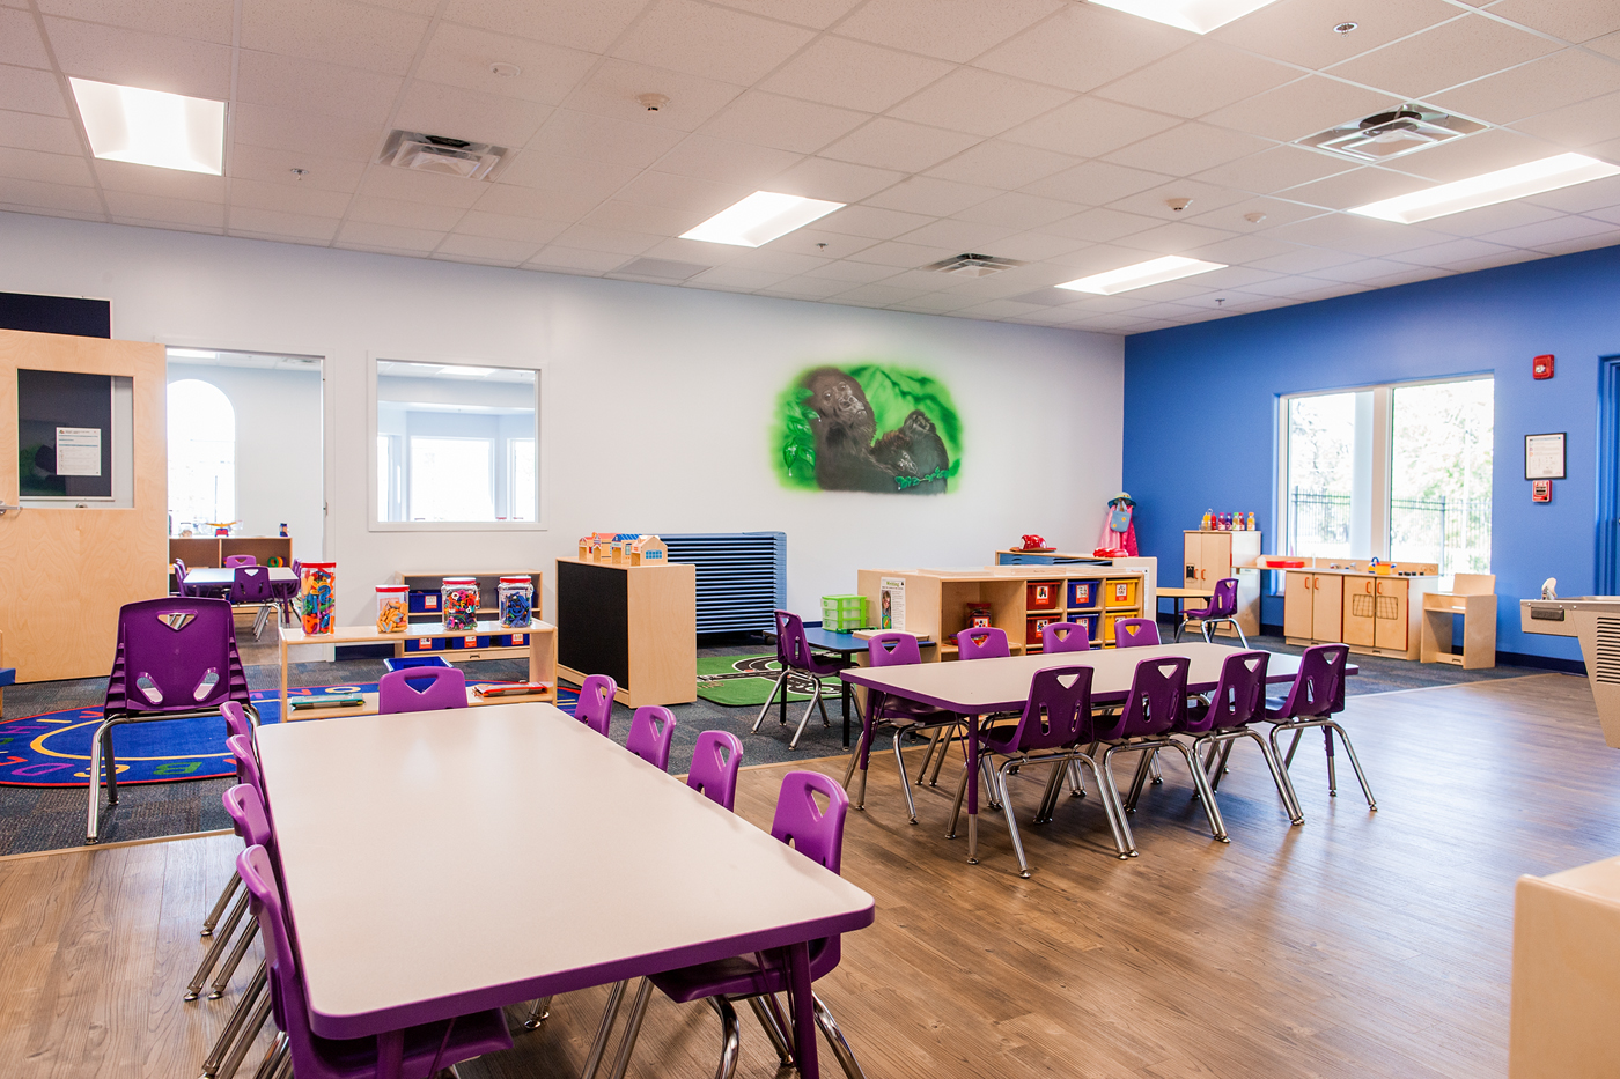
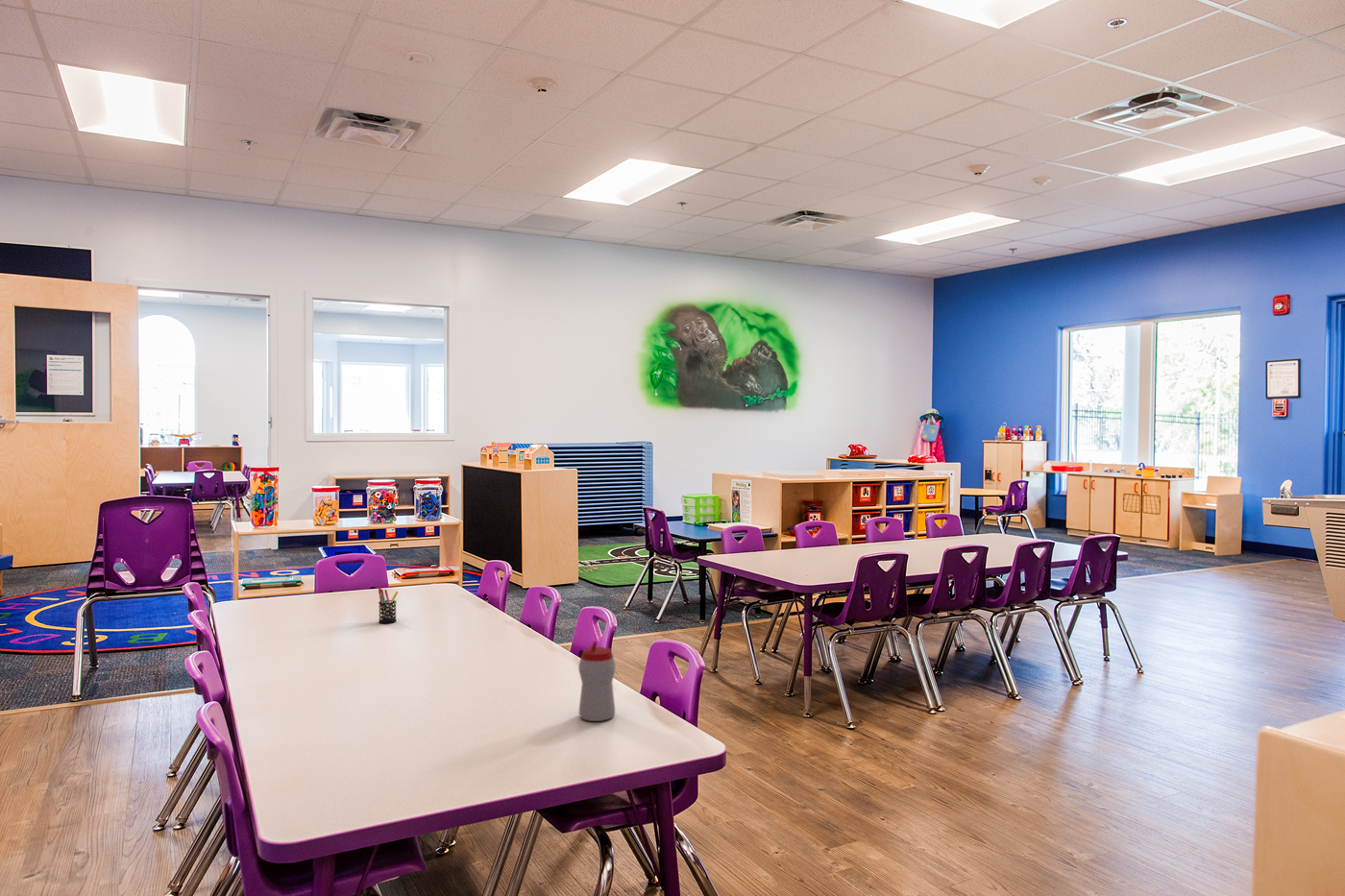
+ pen holder [378,586,399,624]
+ sippy cup [577,641,616,722]
